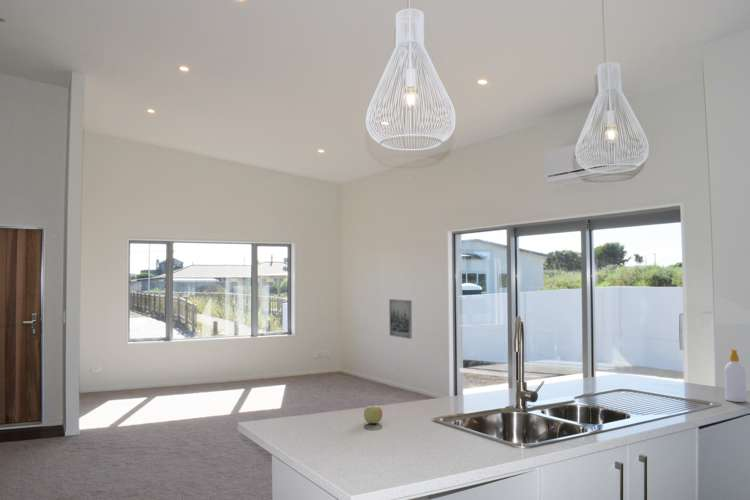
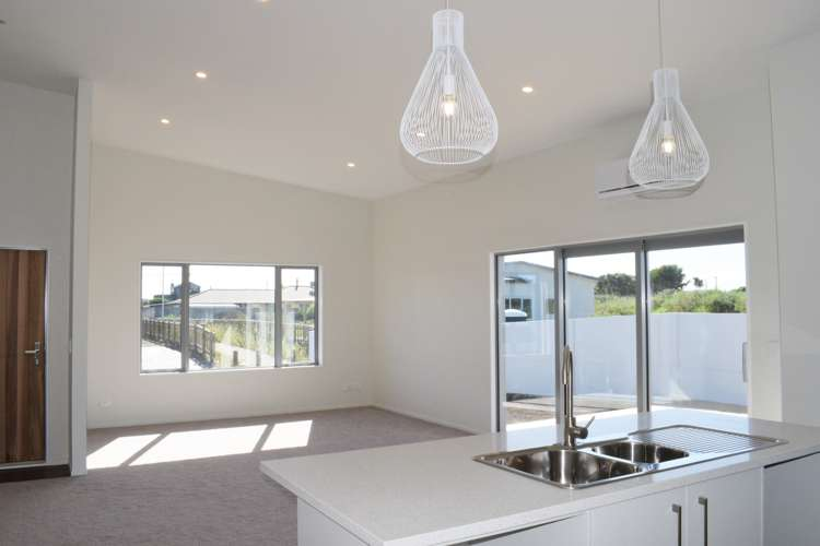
- soap bottle [723,348,747,403]
- fruit [363,402,383,424]
- wall art [388,298,413,340]
